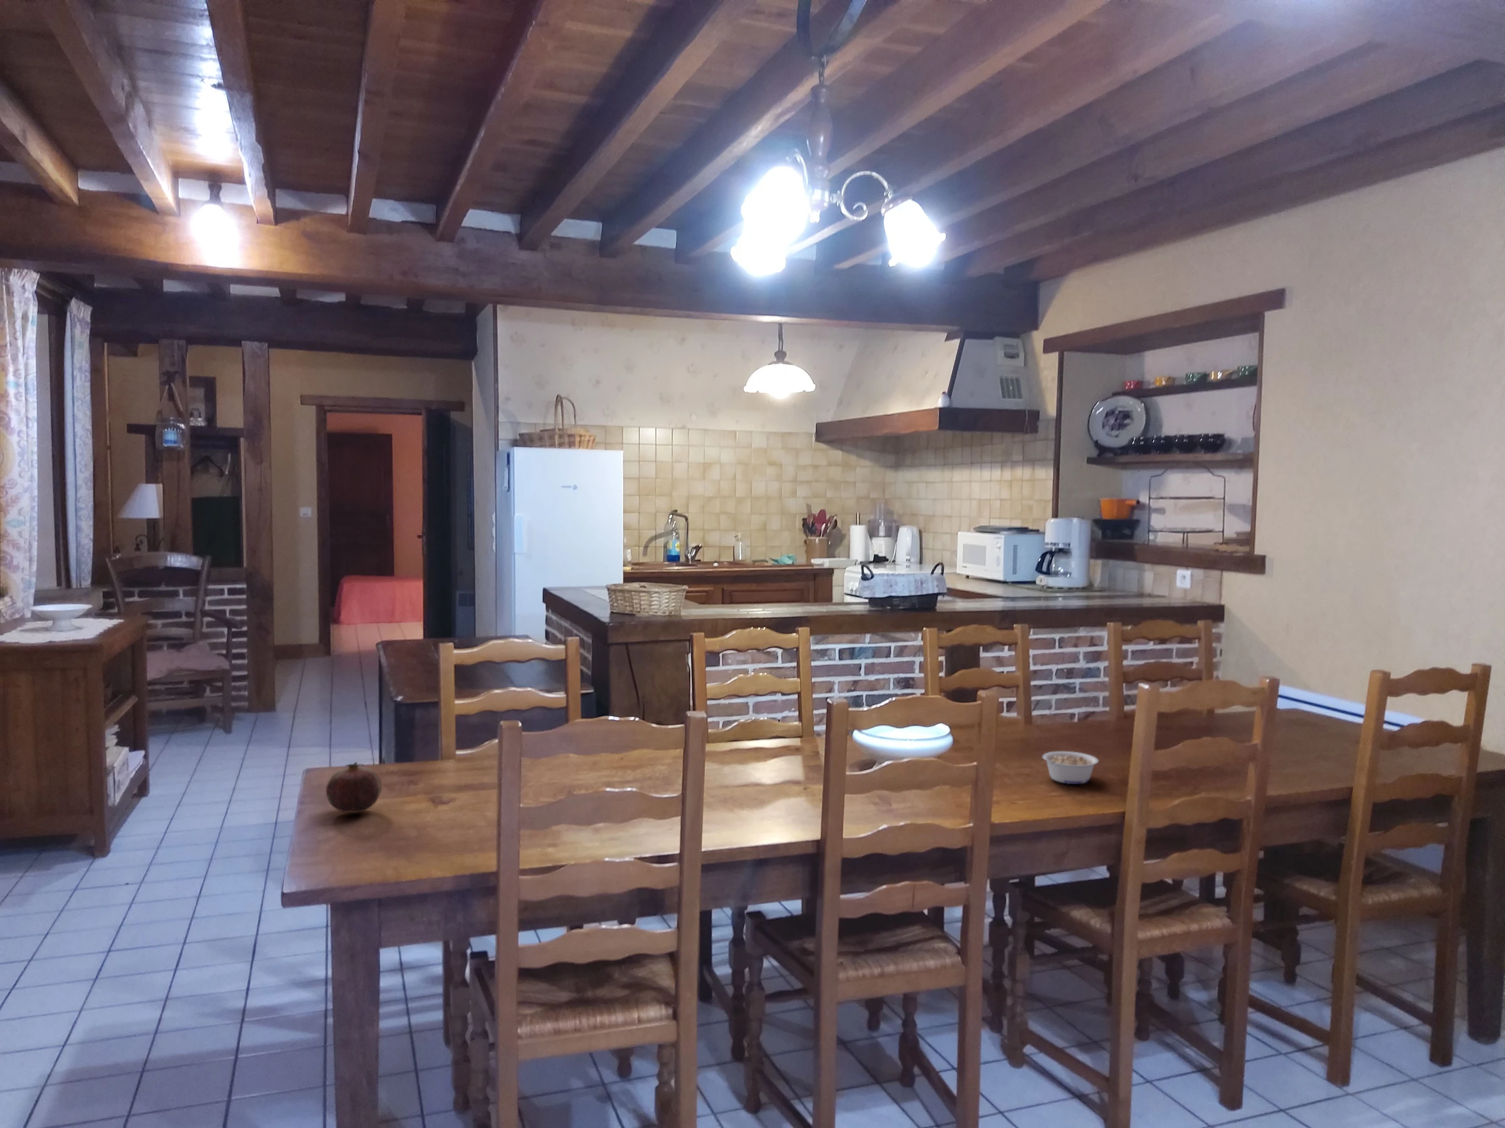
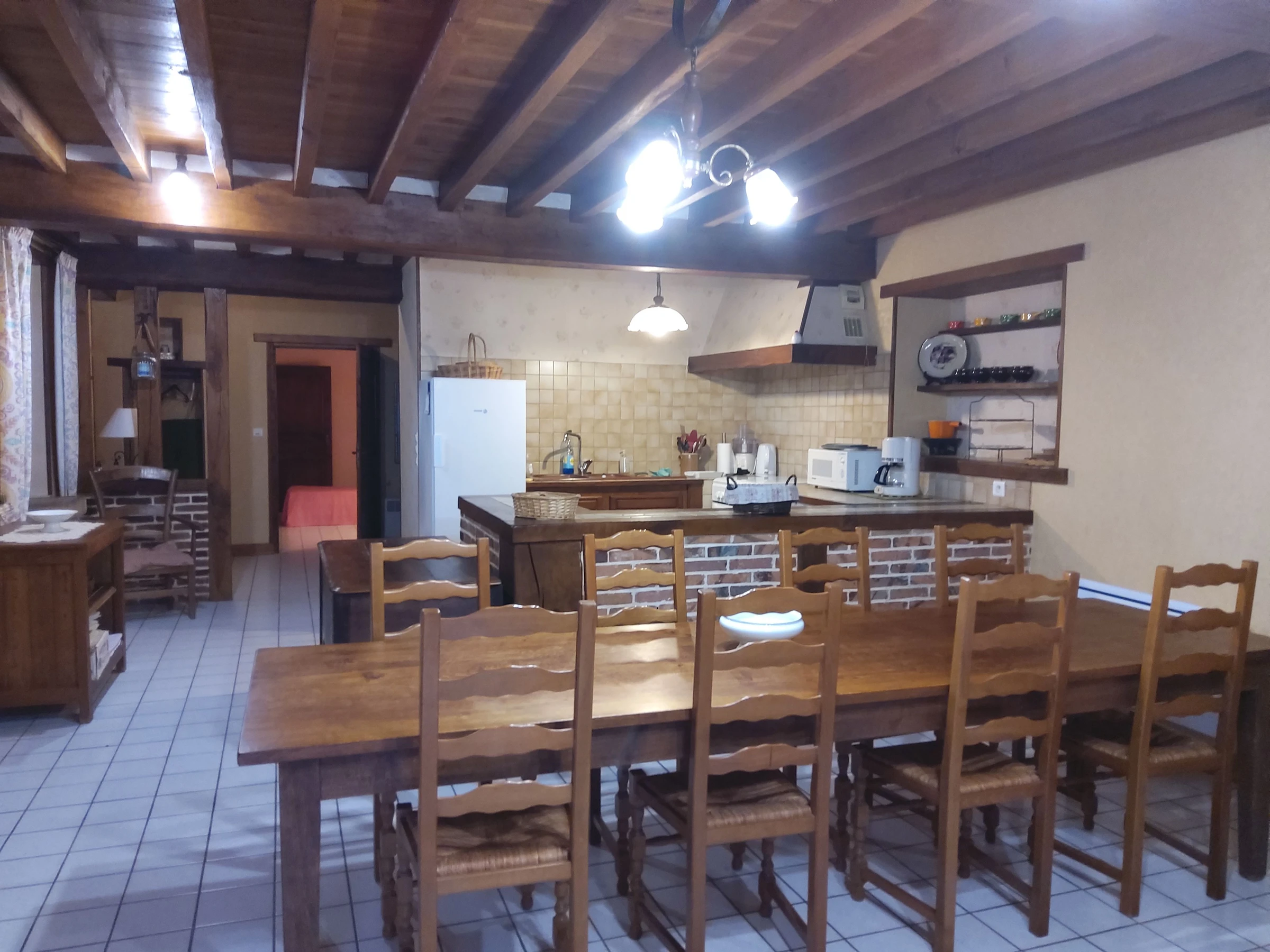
- legume [1042,751,1100,784]
- fruit [326,762,383,813]
